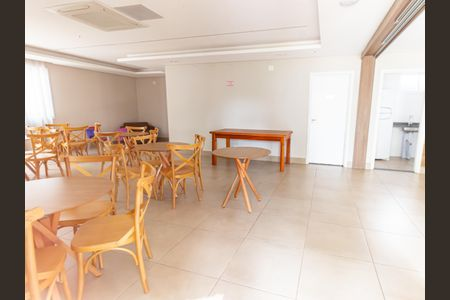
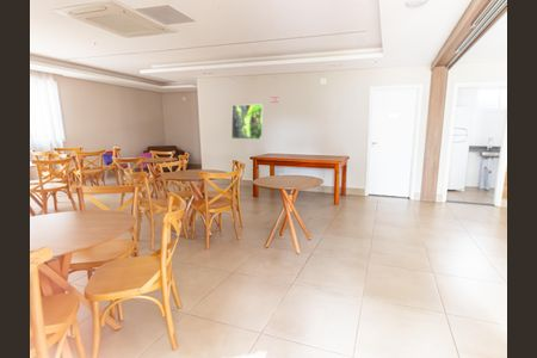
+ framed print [230,104,264,141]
